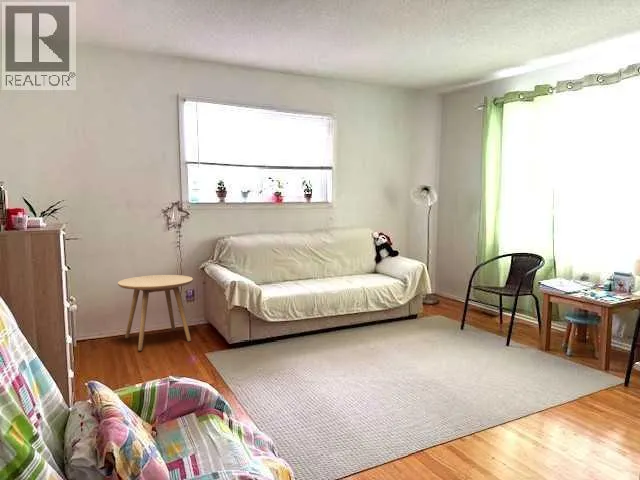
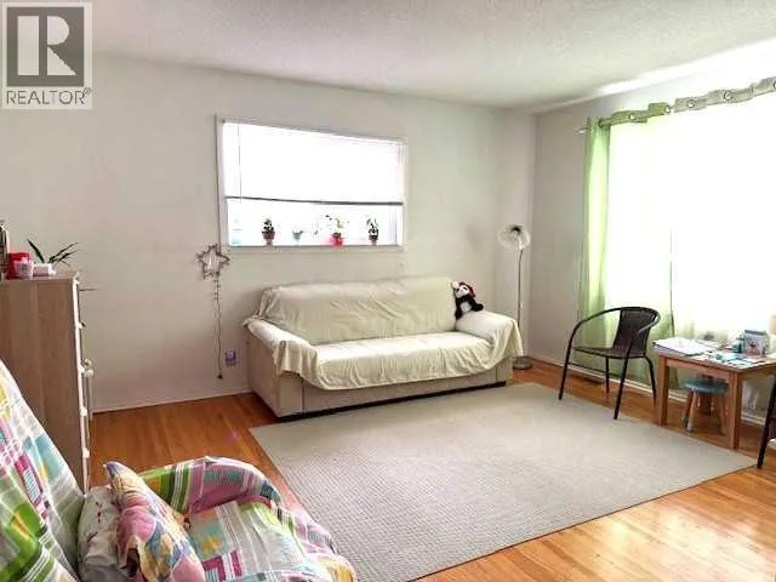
- side table [117,274,194,352]
